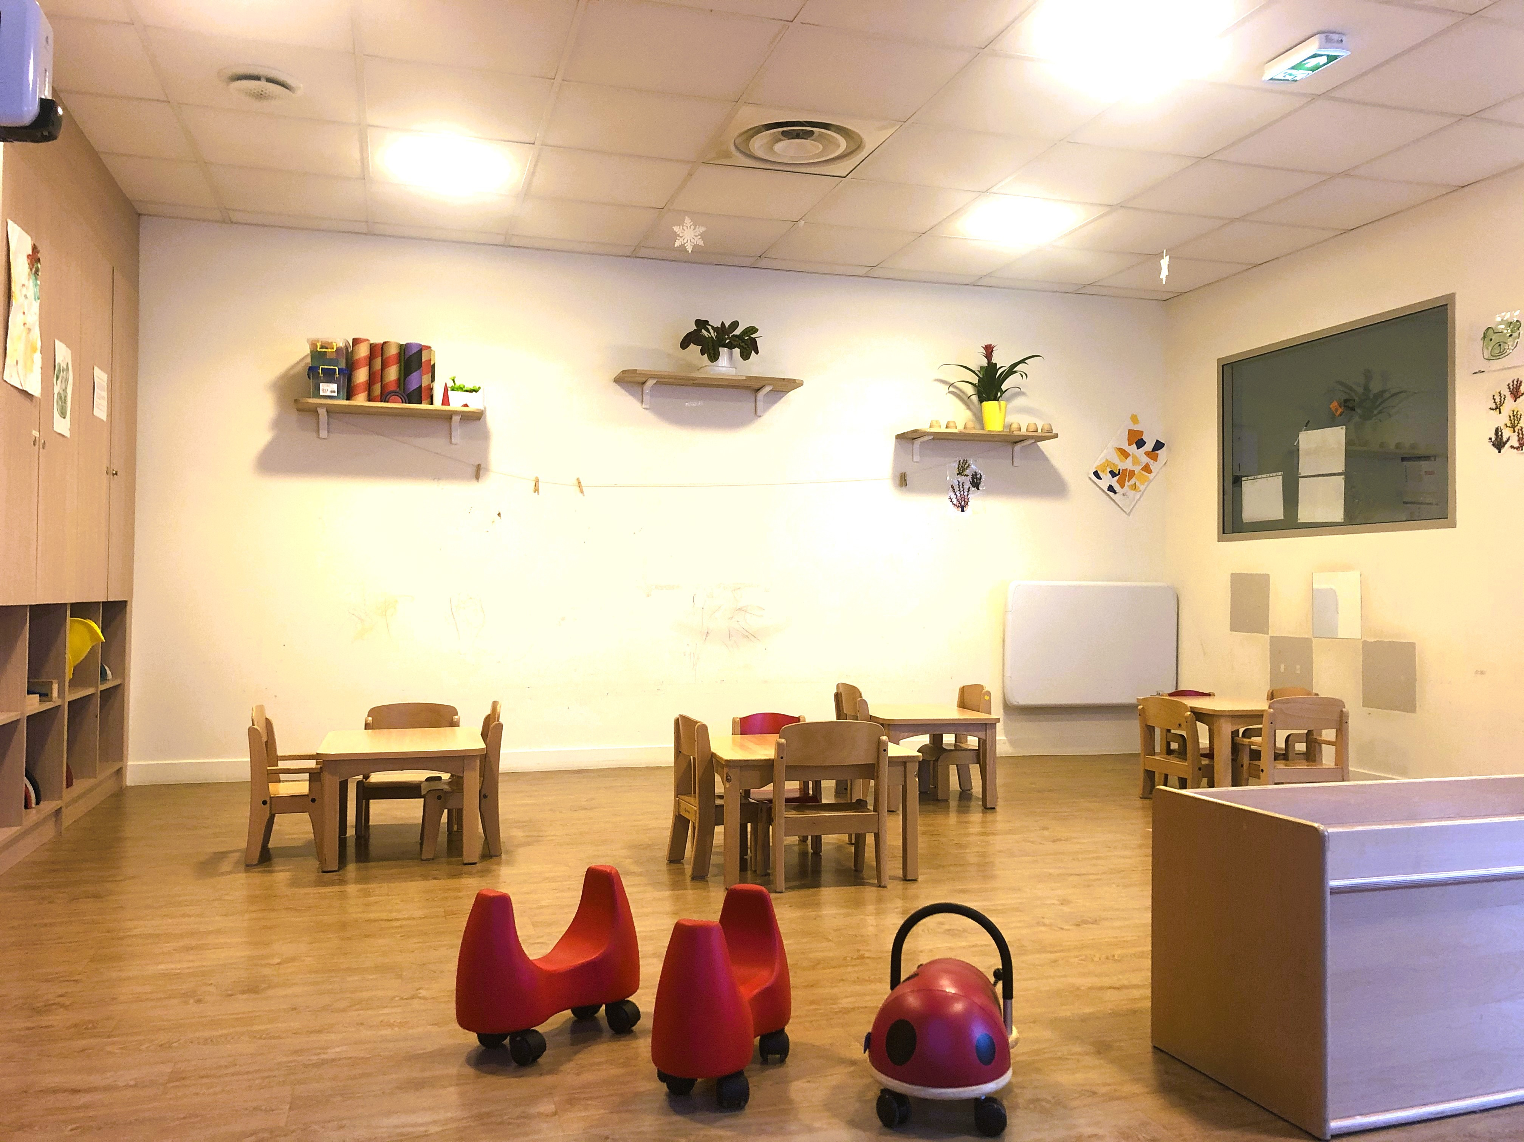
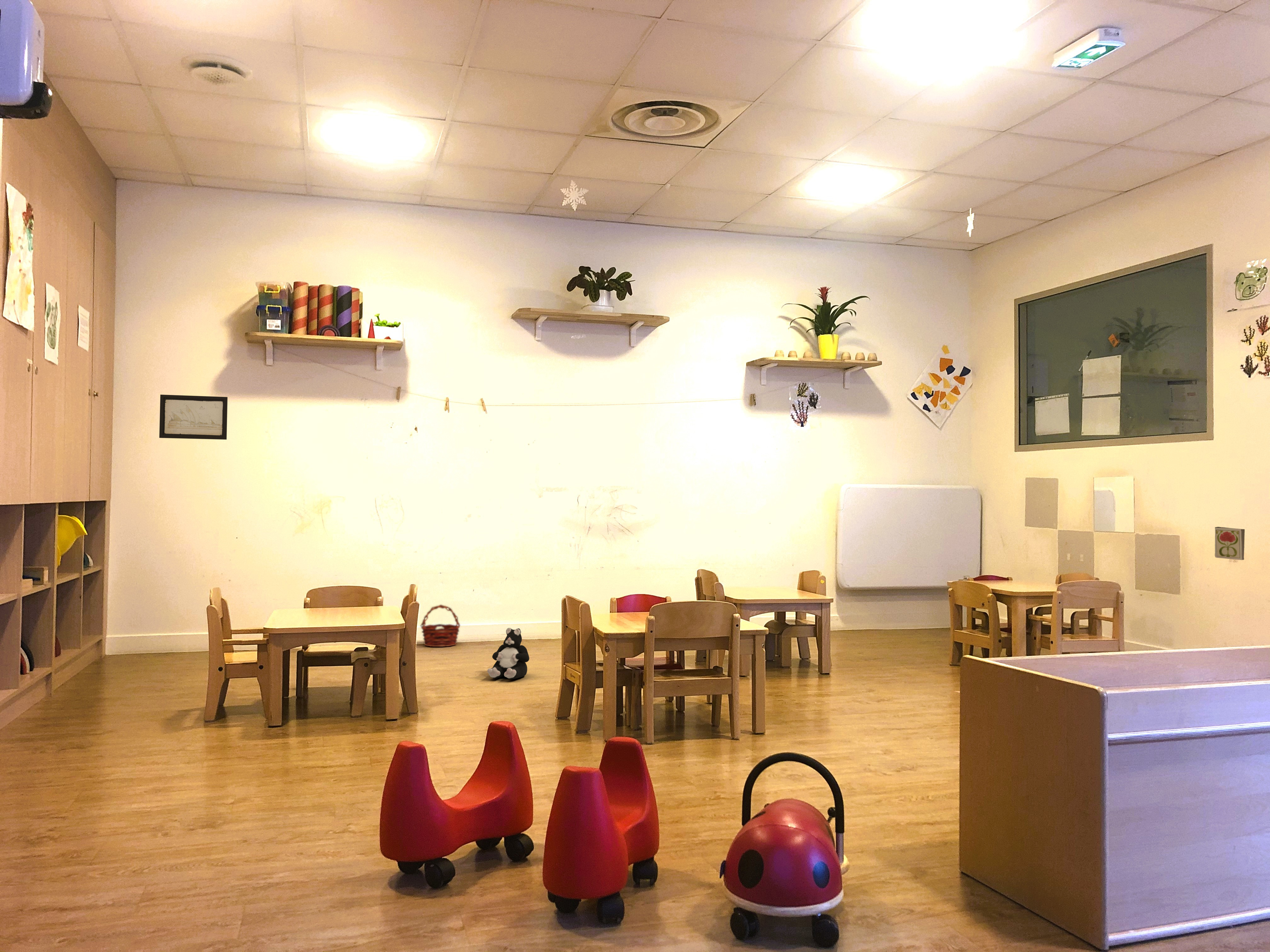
+ plush toy [487,628,529,680]
+ basket [420,604,461,647]
+ wall art [159,394,228,440]
+ decorative tile [1215,526,1245,560]
